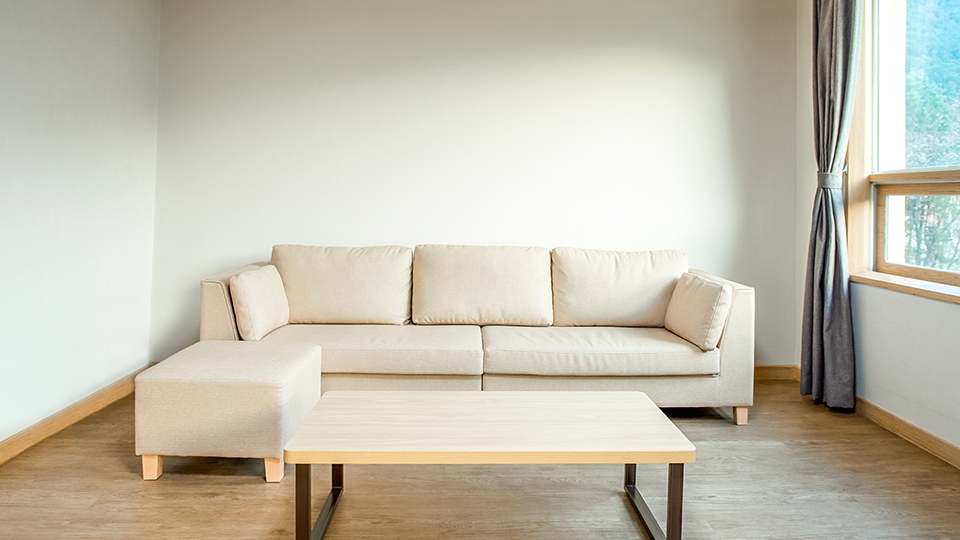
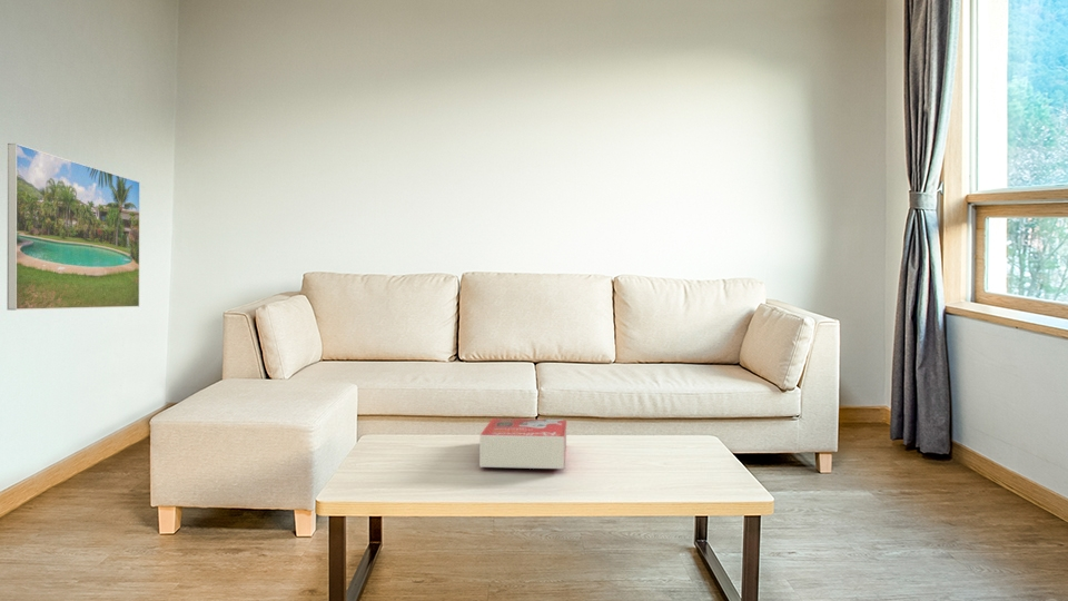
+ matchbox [478,417,567,470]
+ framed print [7,142,141,312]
